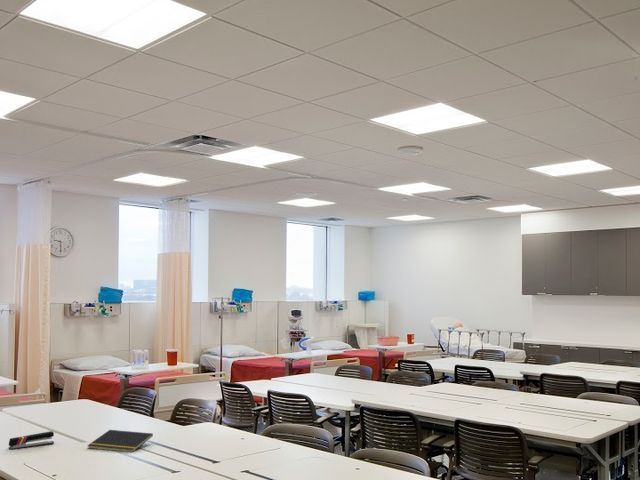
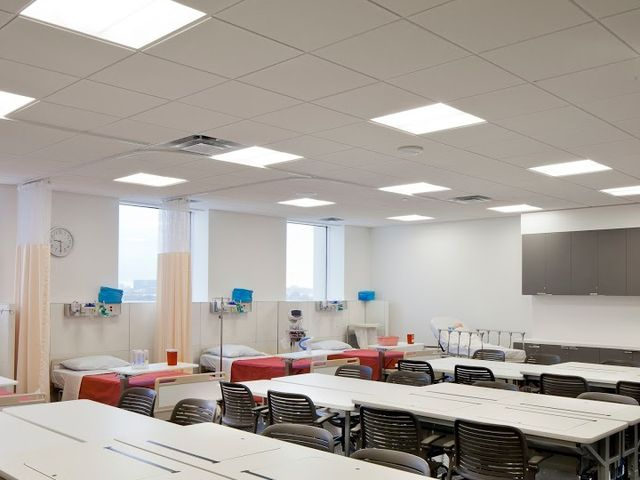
- stapler [8,430,55,451]
- notepad [86,429,154,453]
